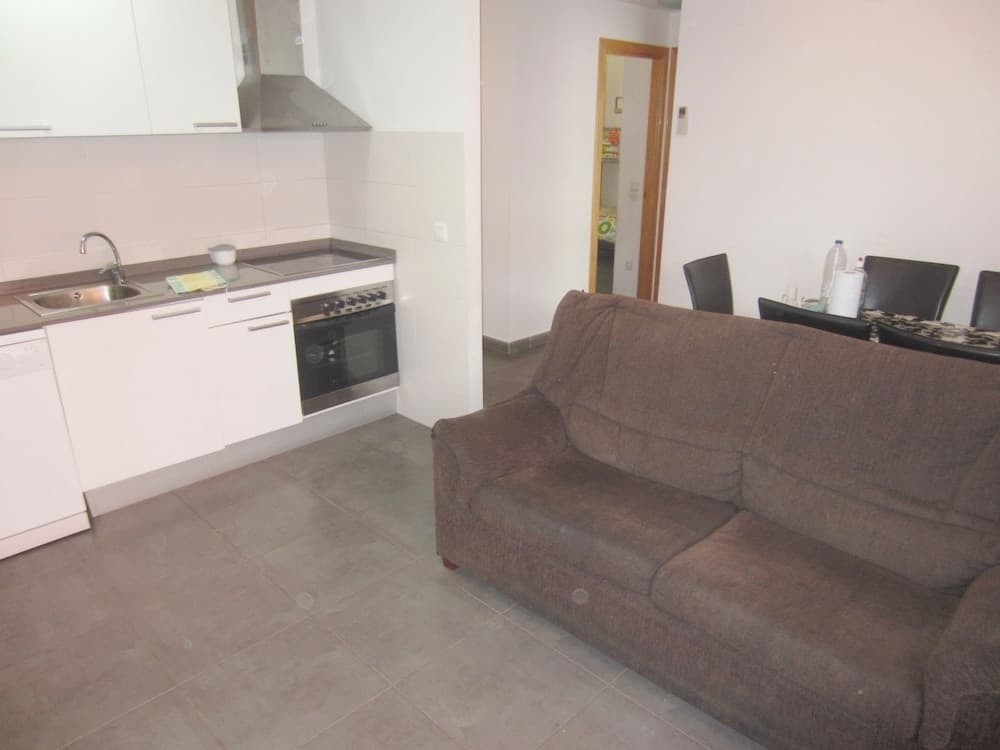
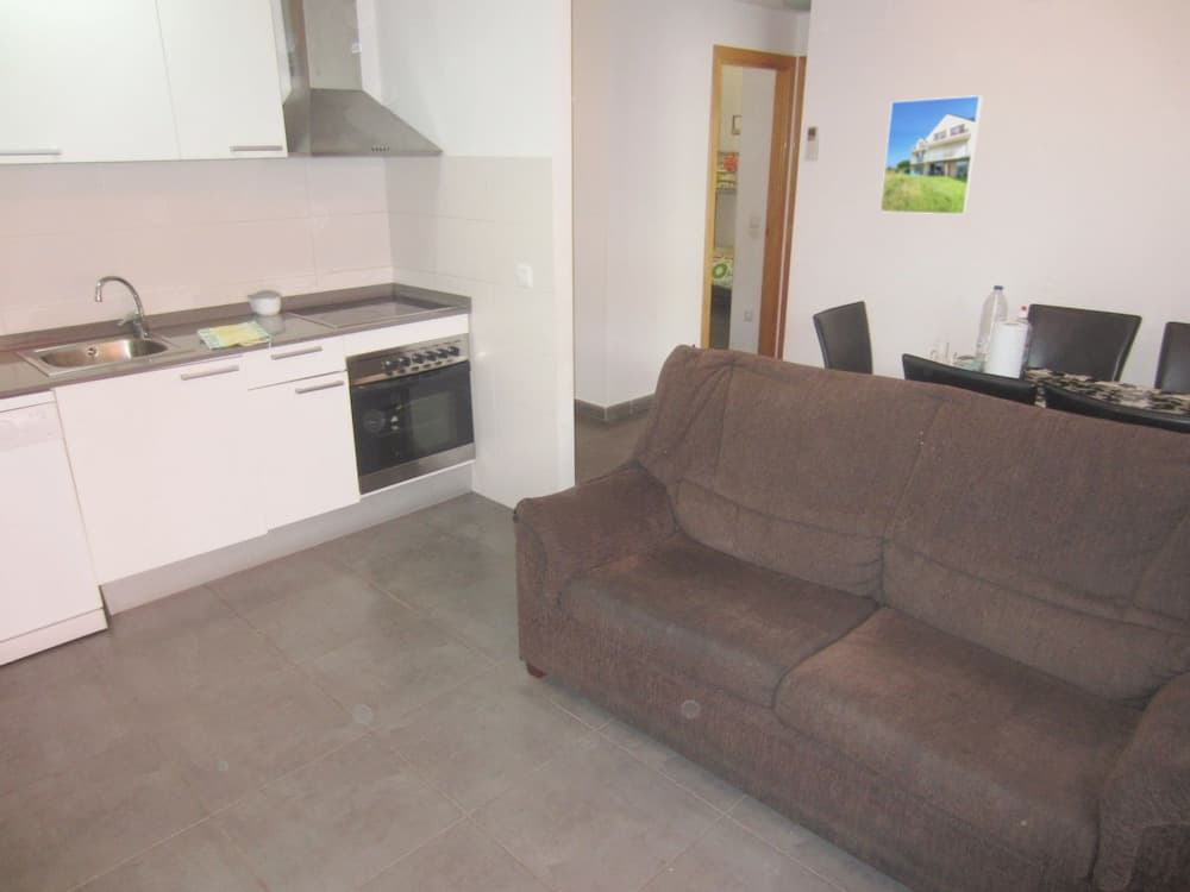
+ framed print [878,94,984,215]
